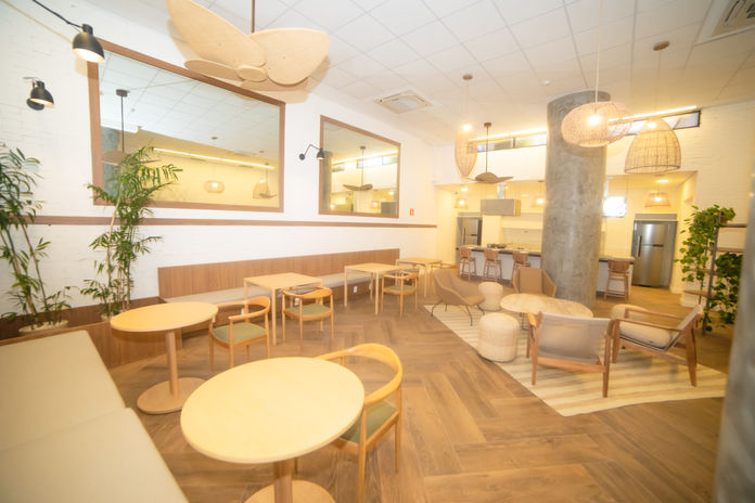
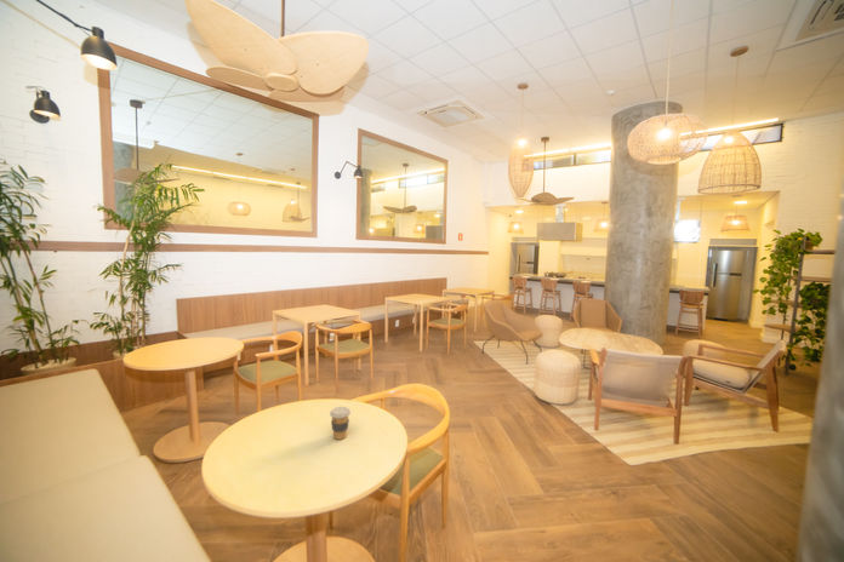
+ coffee cup [329,406,352,441]
